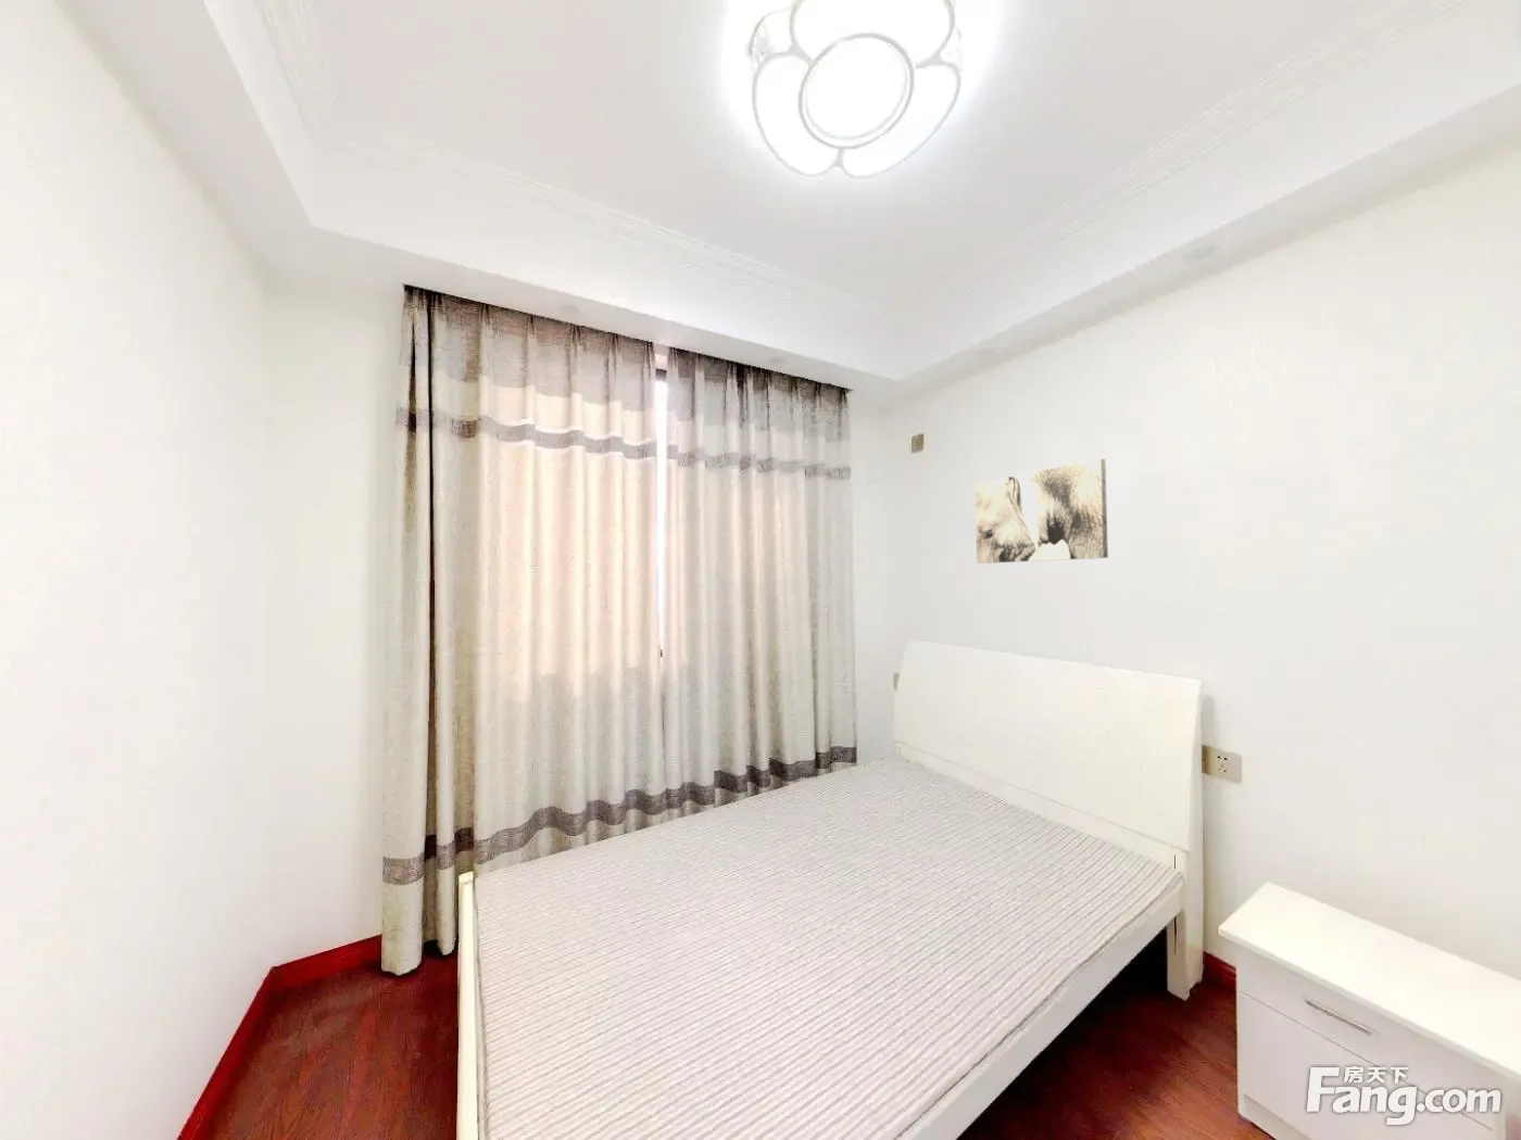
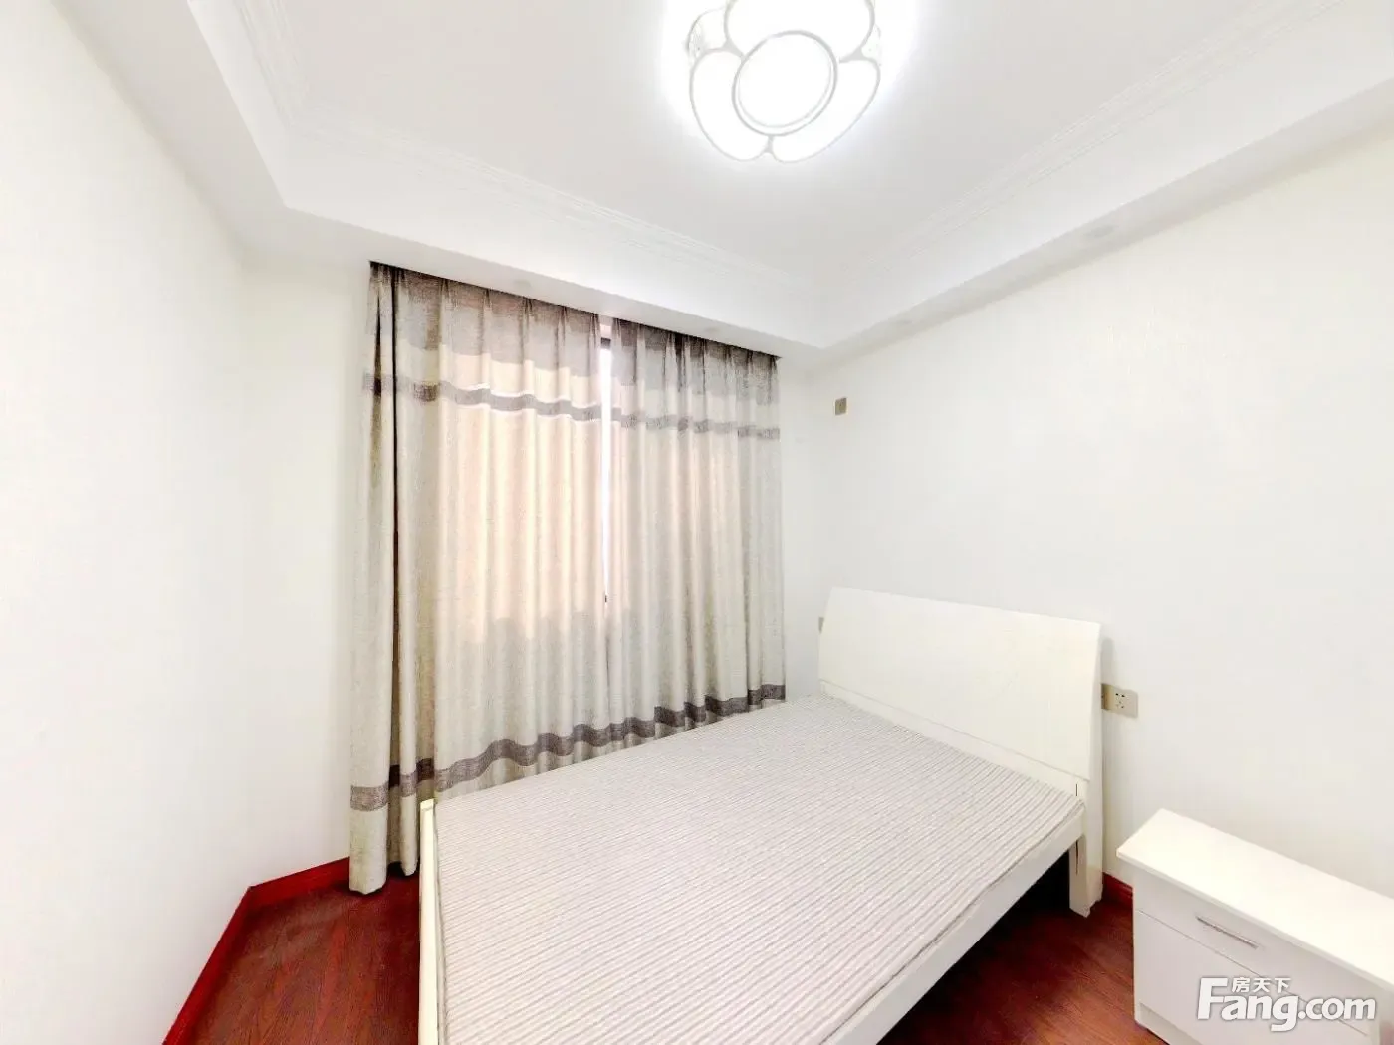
- wall art [975,459,1109,564]
